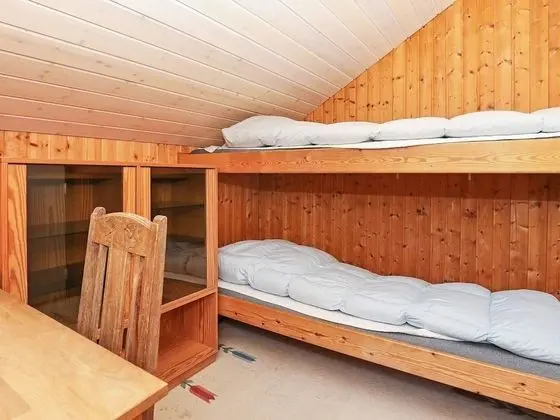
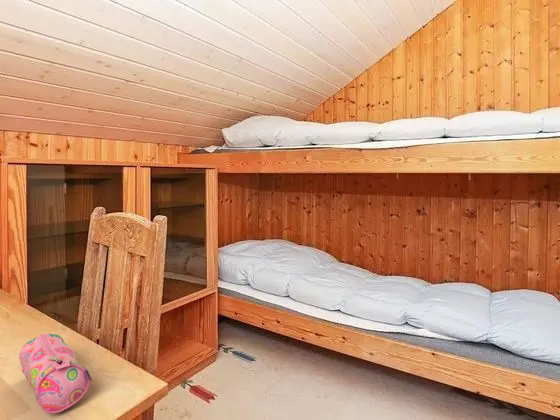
+ pencil case [18,333,93,414]
